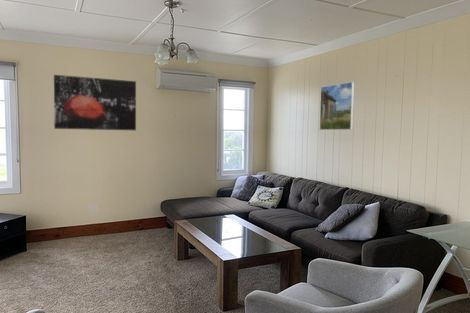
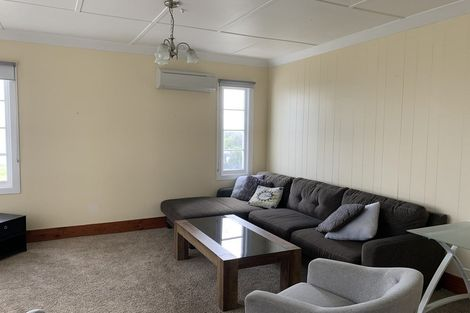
- wall art [53,74,137,131]
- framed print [319,81,355,131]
